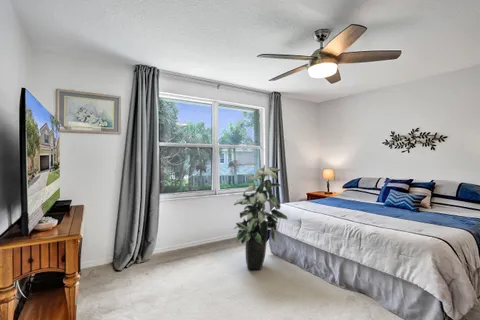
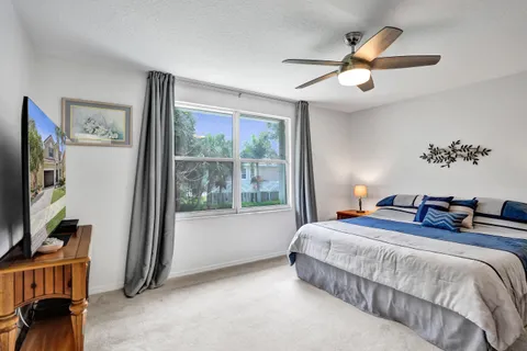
- indoor plant [233,161,289,271]
